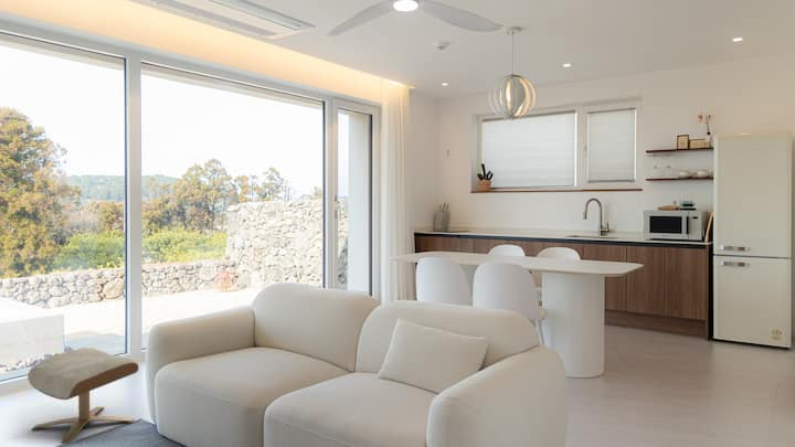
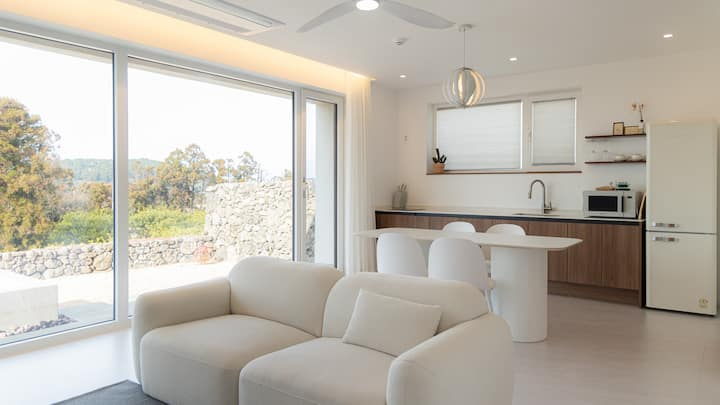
- ottoman [26,347,140,445]
